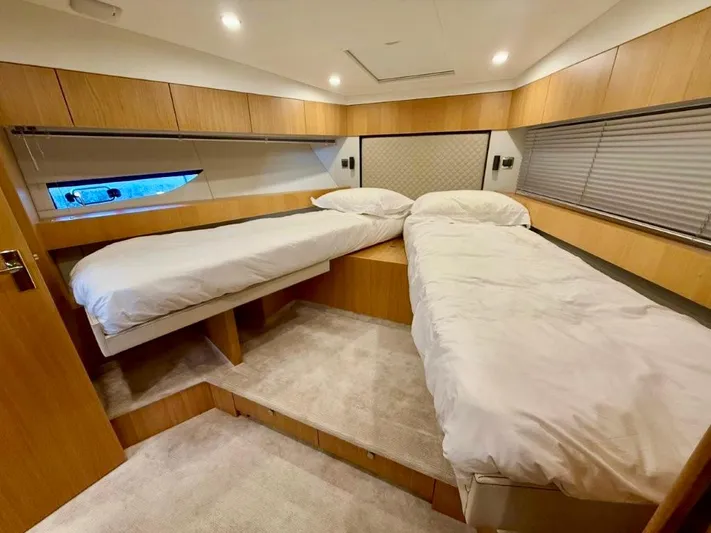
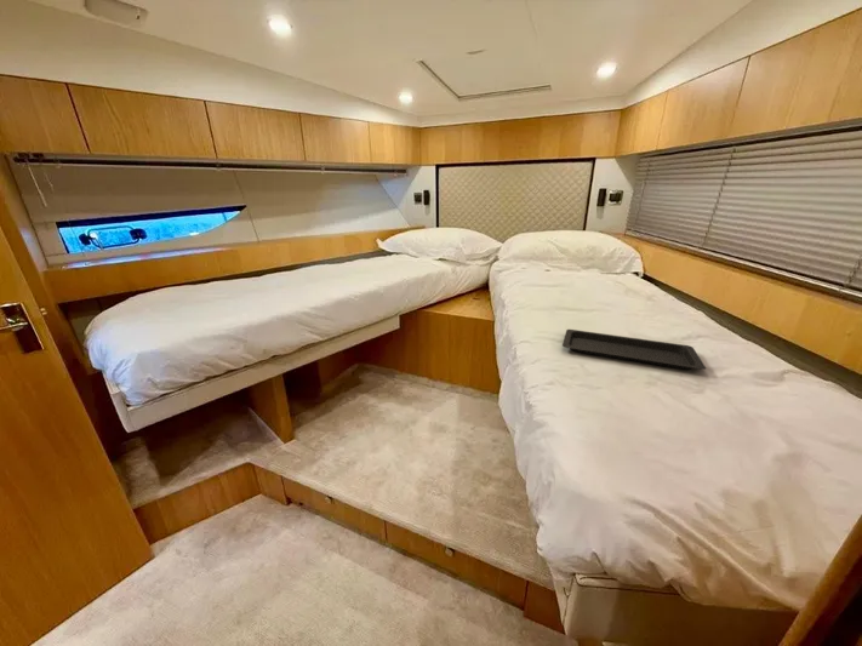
+ serving tray [561,328,707,371]
